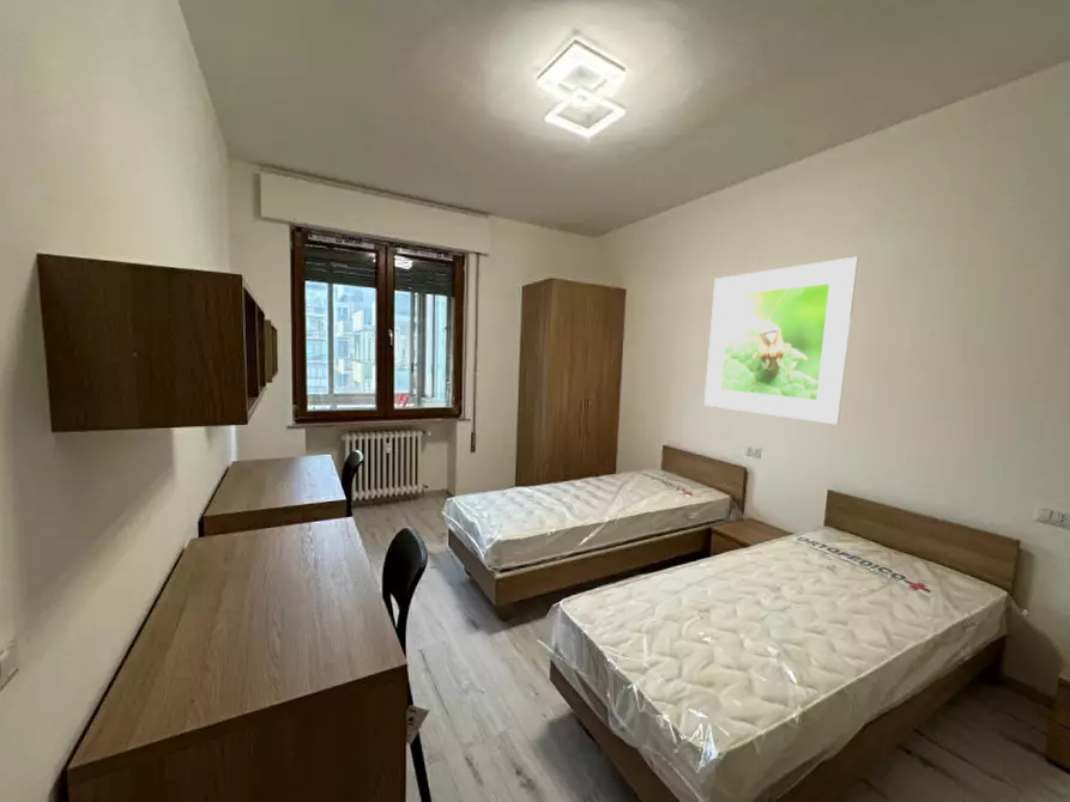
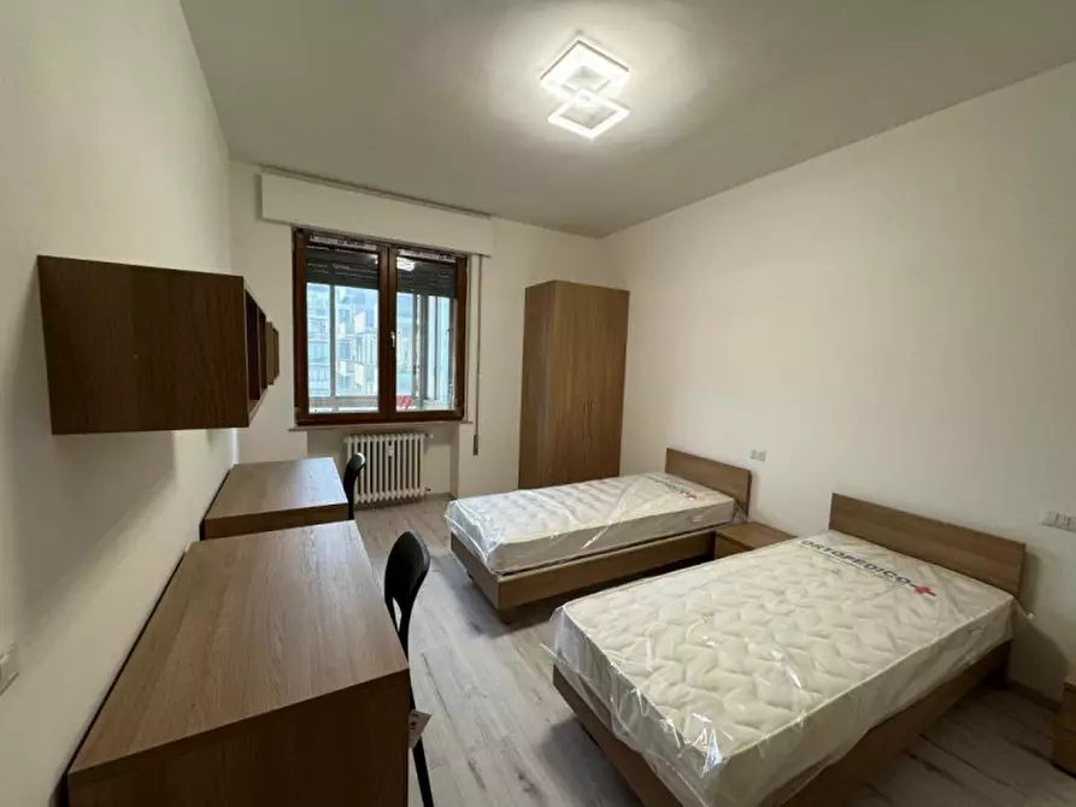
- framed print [703,255,860,426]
